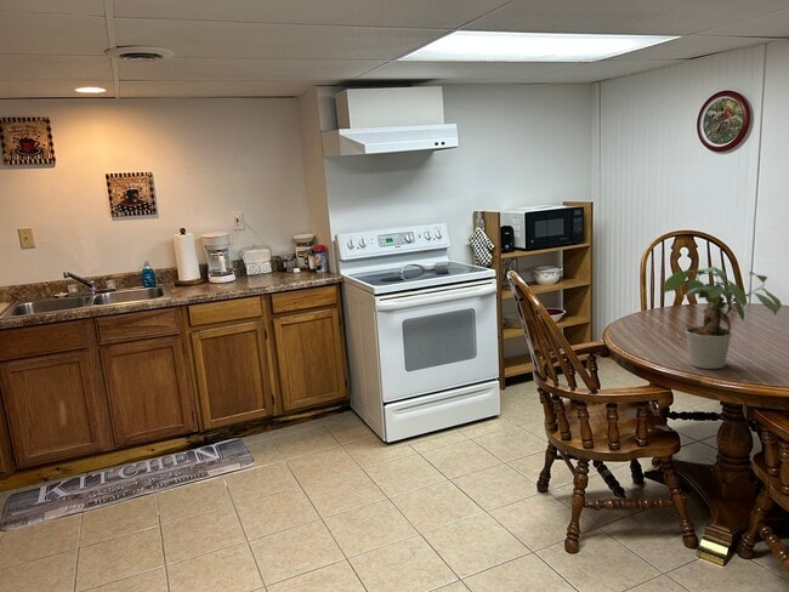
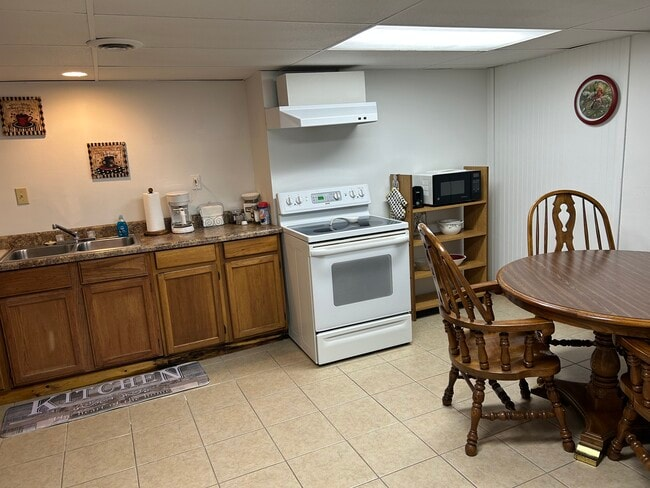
- potted plant [663,266,783,370]
